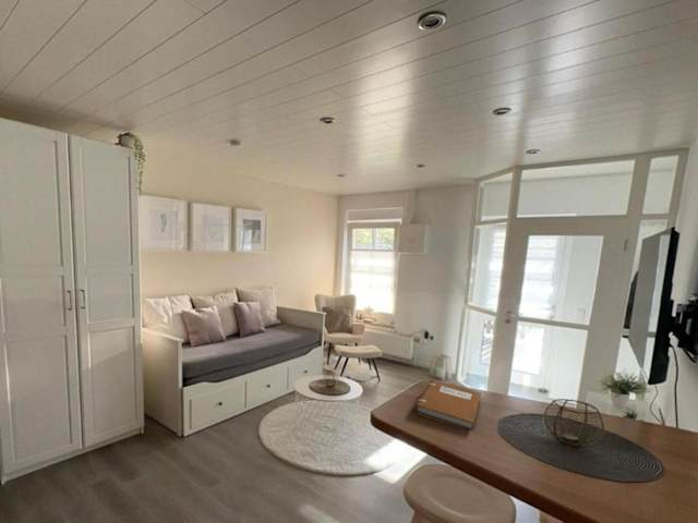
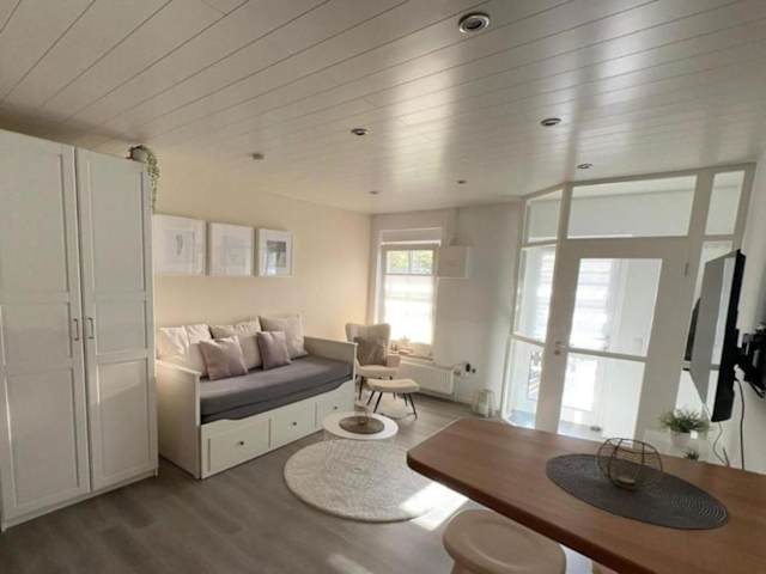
- notebook [413,379,482,433]
